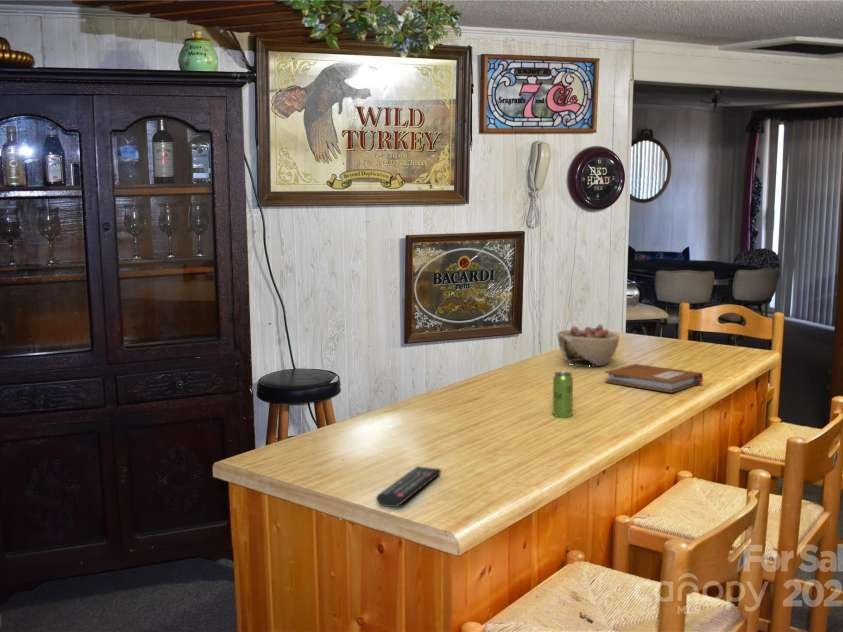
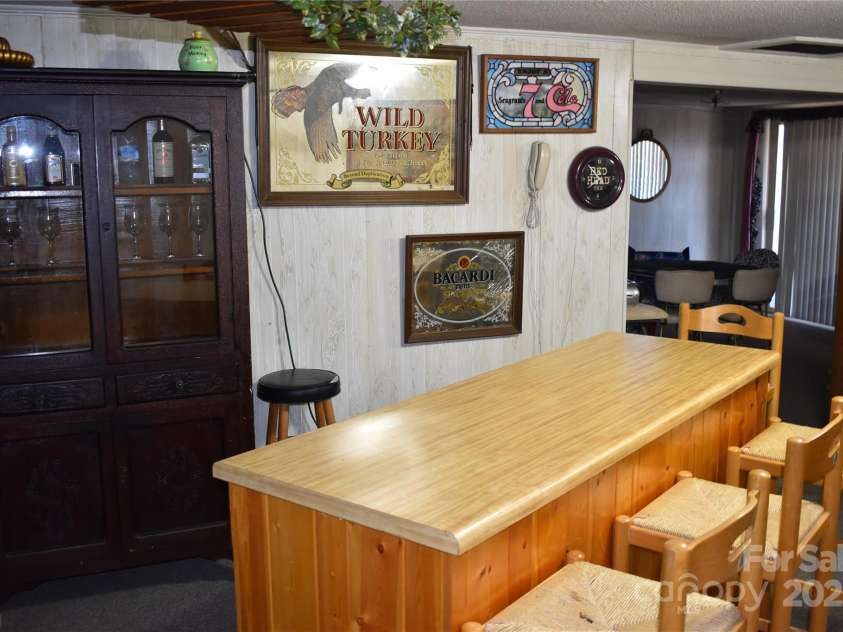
- bowl [556,323,620,367]
- remote control [375,465,442,508]
- notebook [604,363,704,394]
- beverage can [552,371,574,419]
